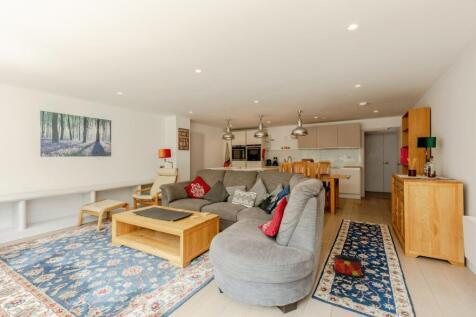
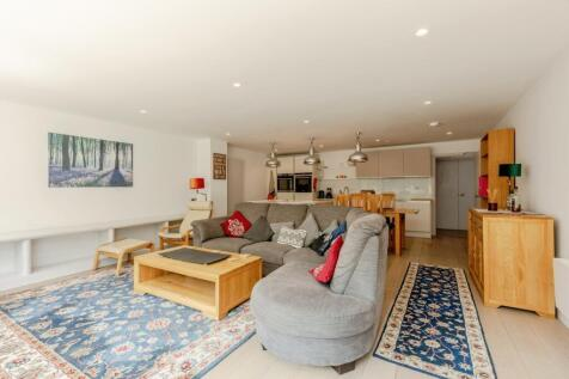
- bag [332,253,366,279]
